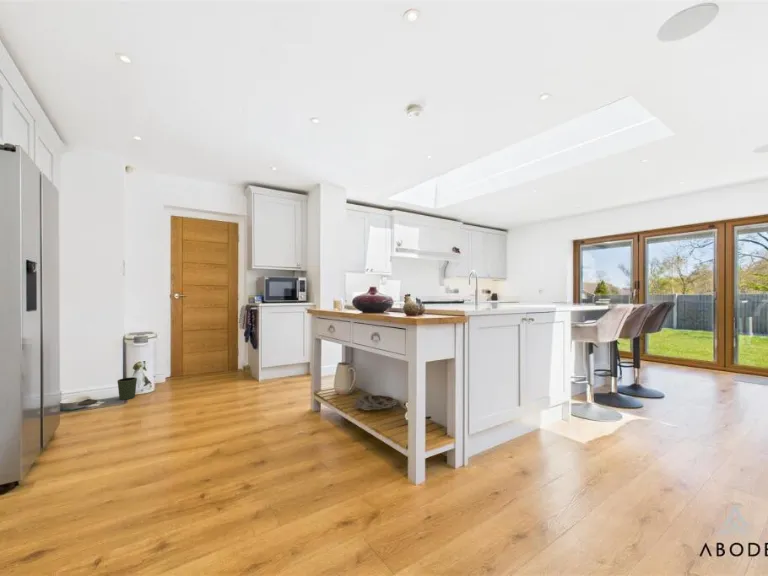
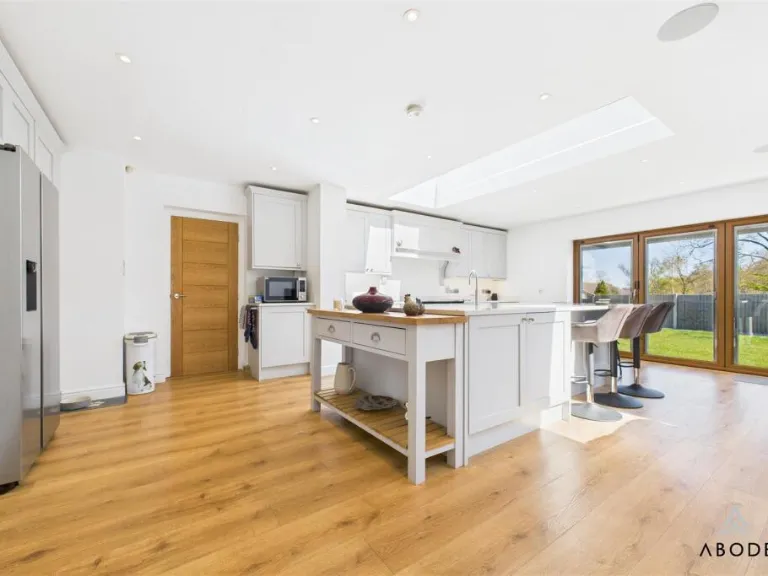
- trash can [77,376,138,407]
